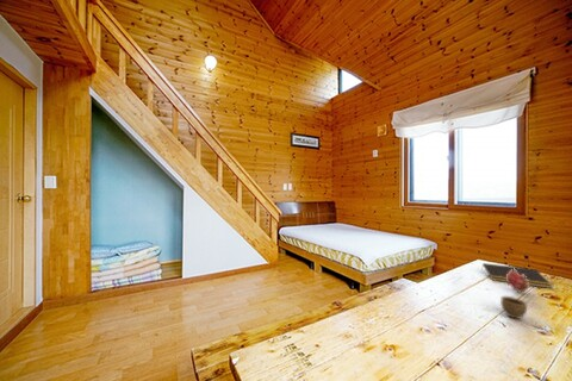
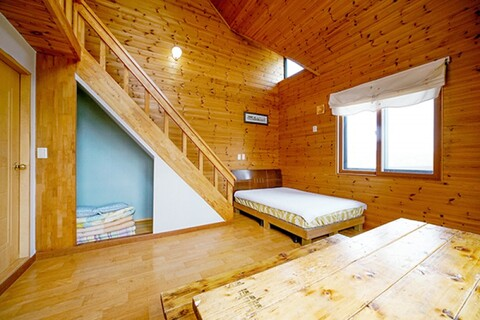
- cup [499,295,529,320]
- notepad [480,262,553,289]
- fruit [505,268,531,294]
